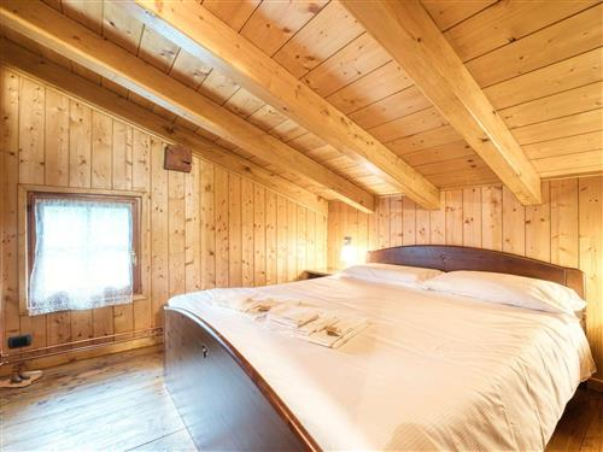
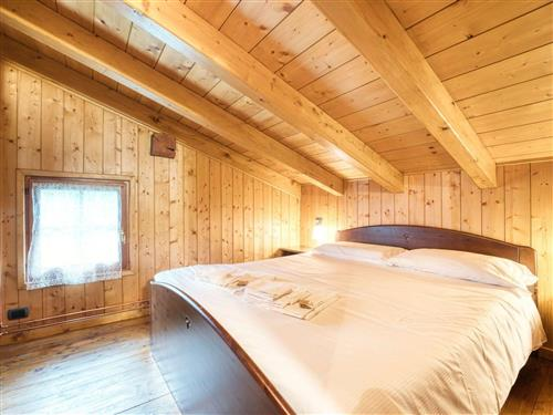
- boots [0,365,45,388]
